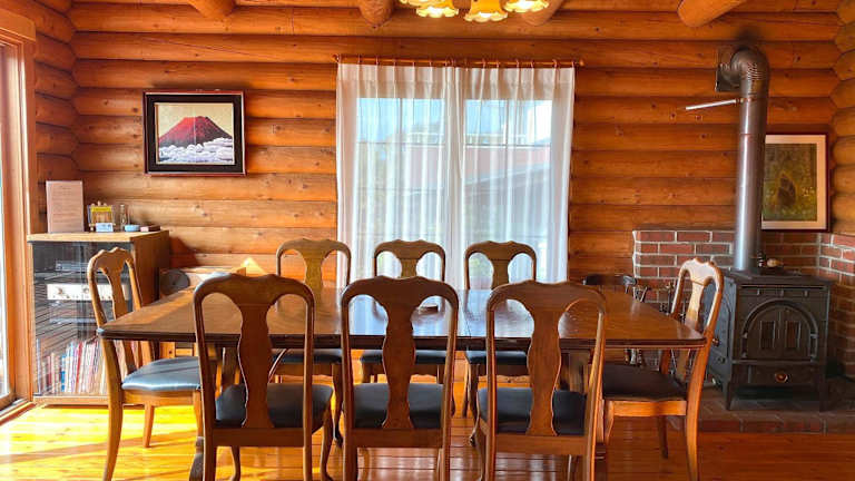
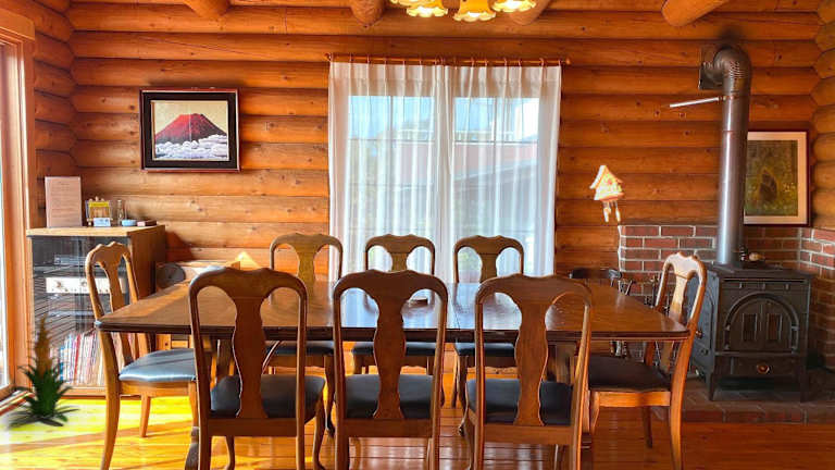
+ indoor plant [1,311,82,429]
+ cuckoo clock [588,164,624,223]
